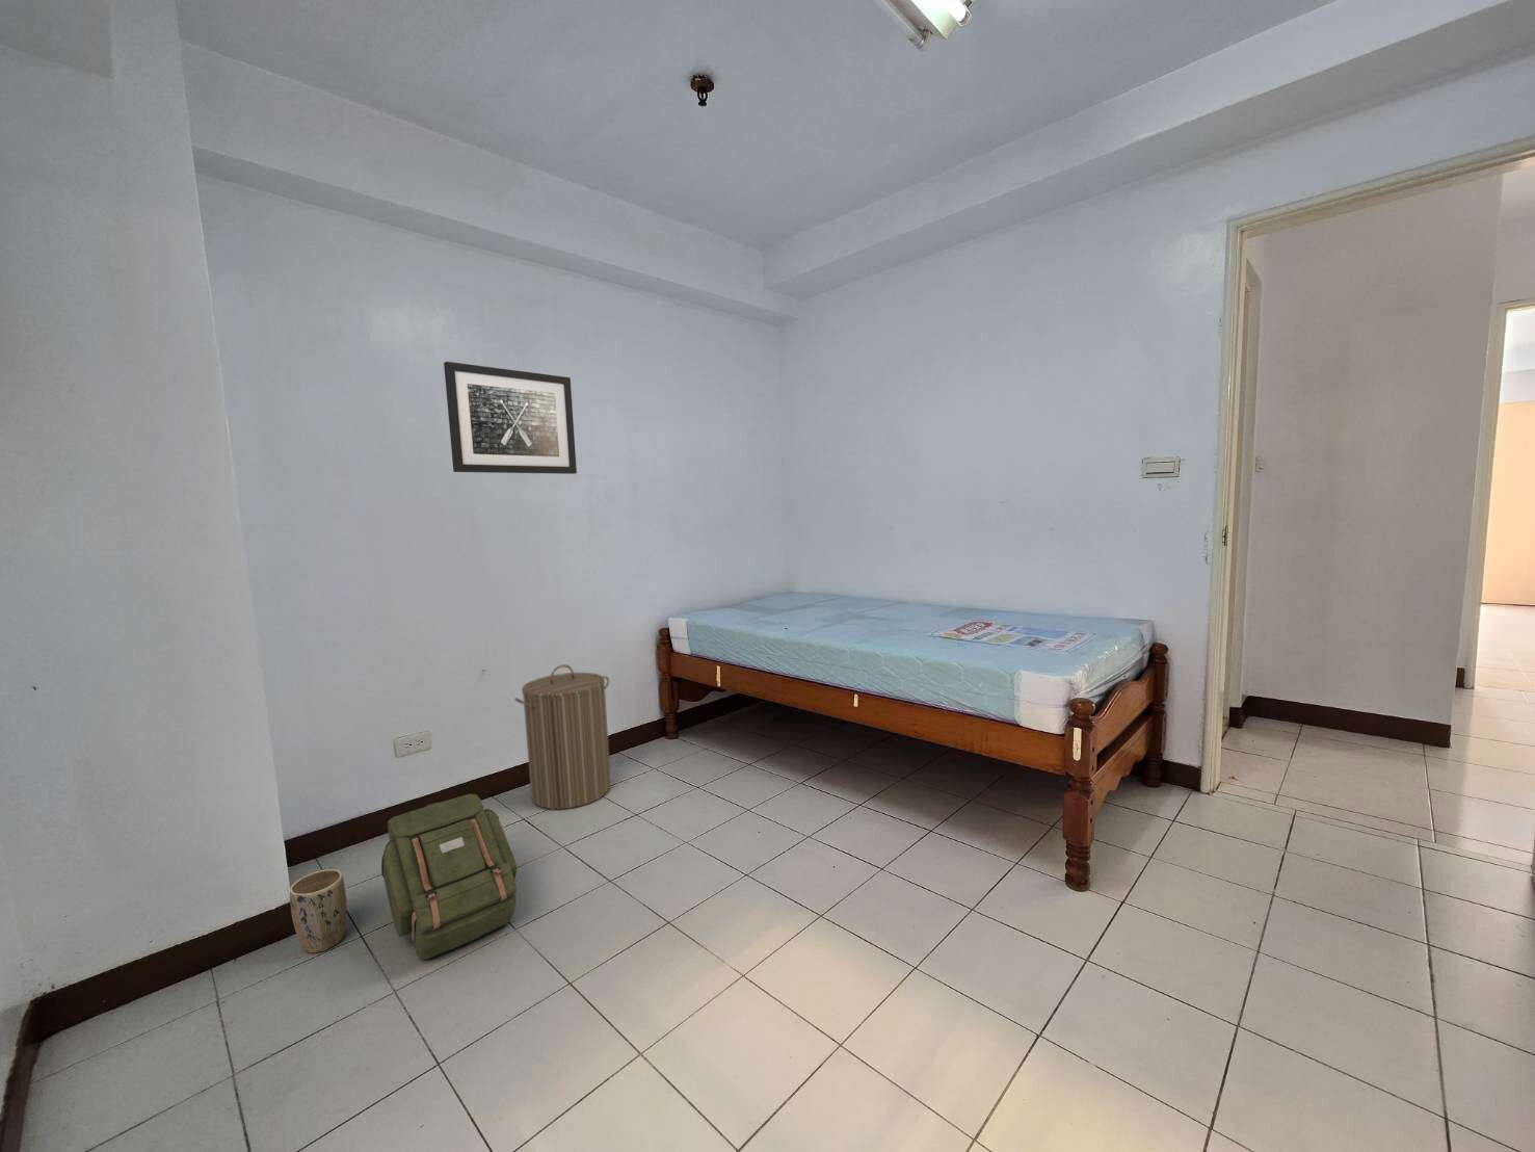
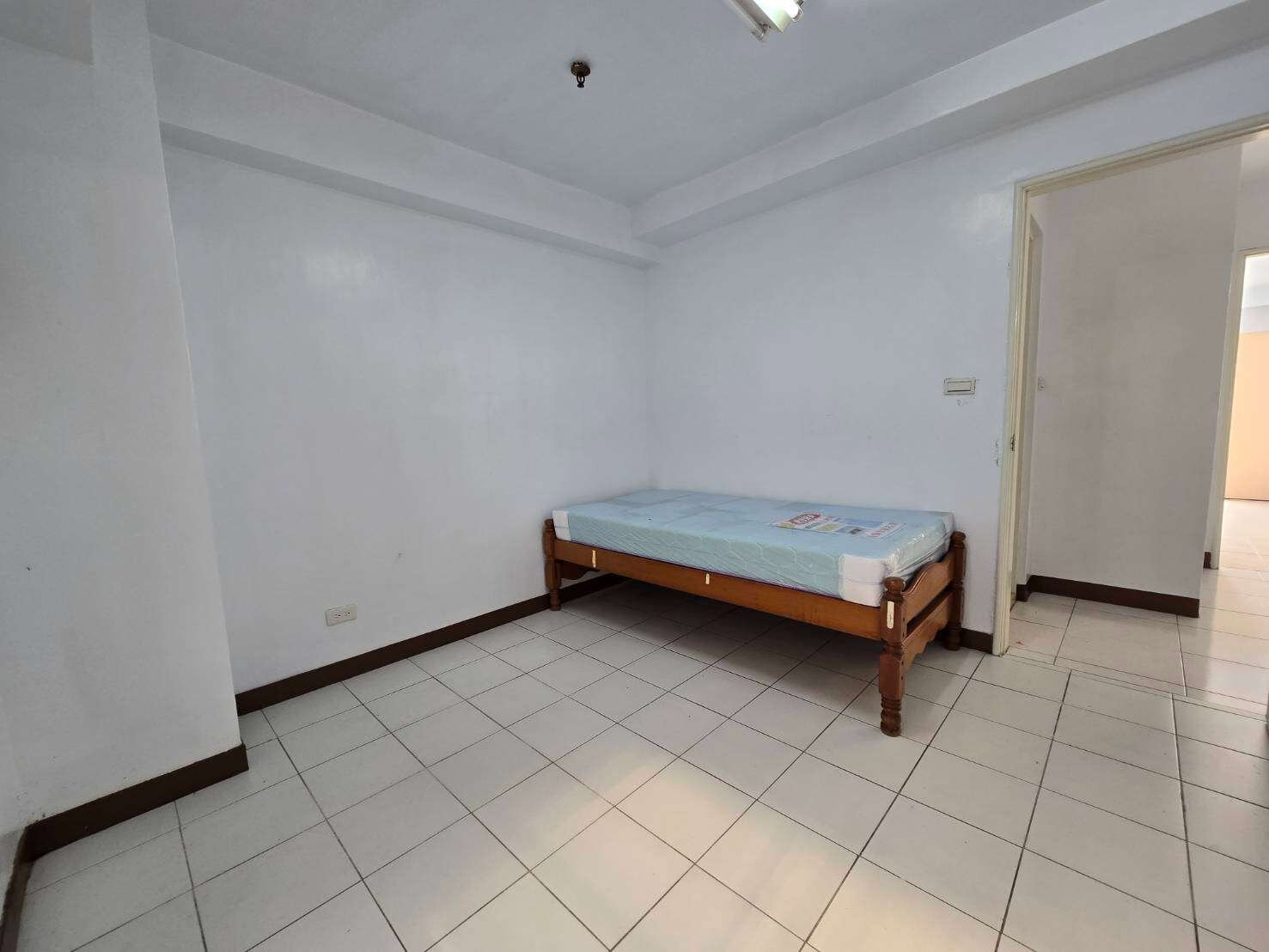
- backpack [380,794,518,961]
- plant pot [289,868,348,954]
- laundry hamper [513,663,612,810]
- wall art [443,361,578,476]
